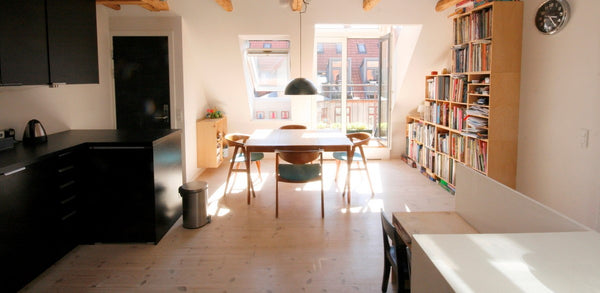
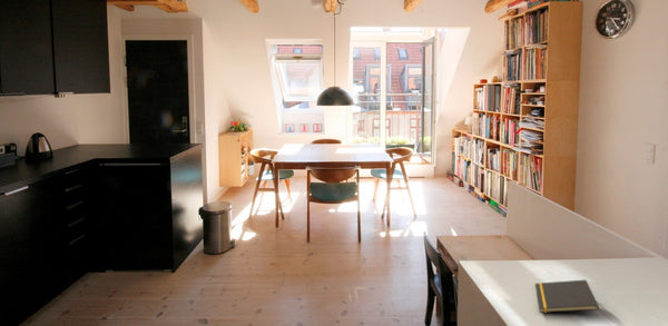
+ notepad [534,279,600,314]
